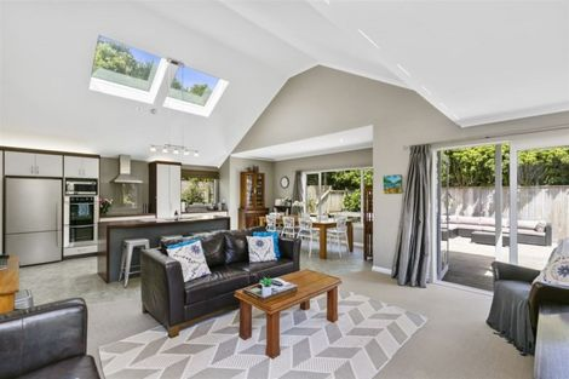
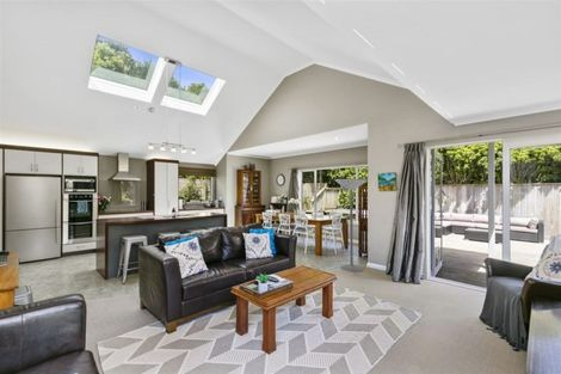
+ floor lamp [334,178,369,272]
